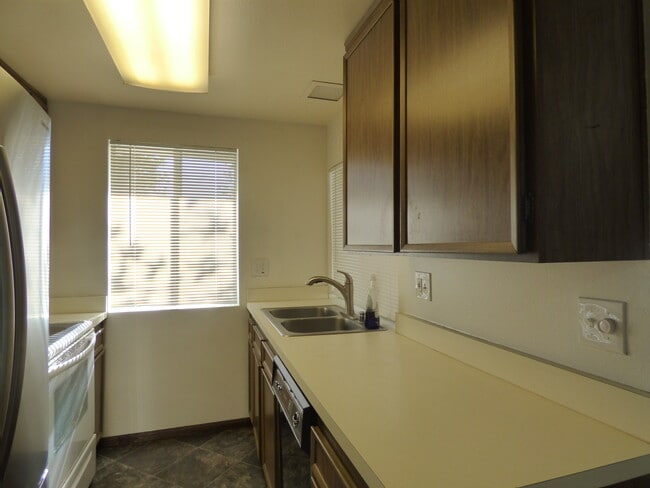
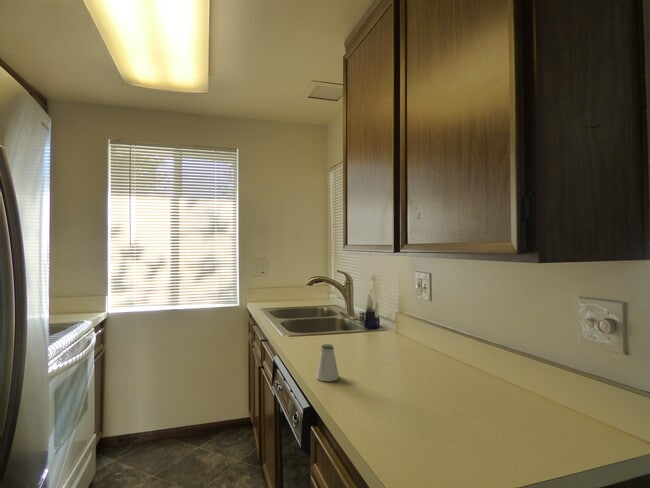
+ saltshaker [315,343,340,382]
